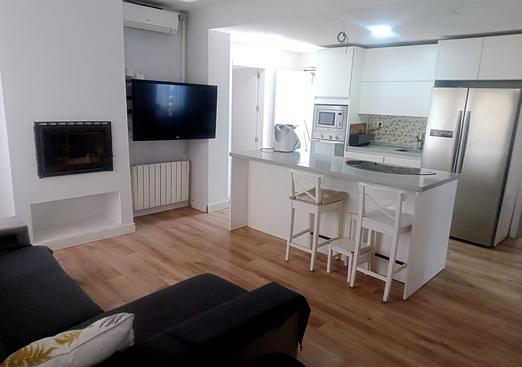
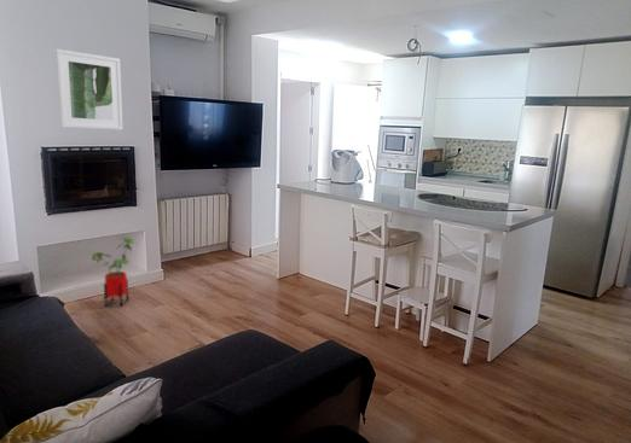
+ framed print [54,48,125,130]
+ house plant [91,235,139,308]
